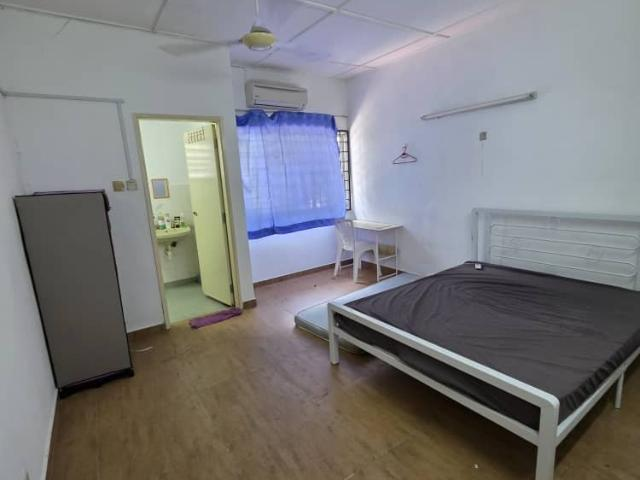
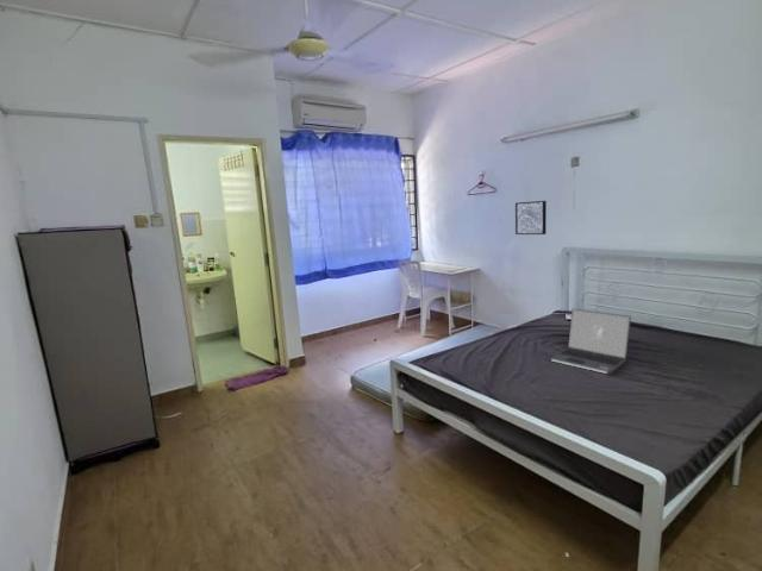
+ laptop [548,308,632,376]
+ wall art [514,200,548,236]
